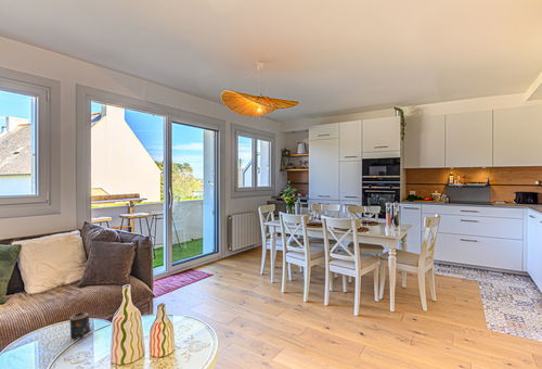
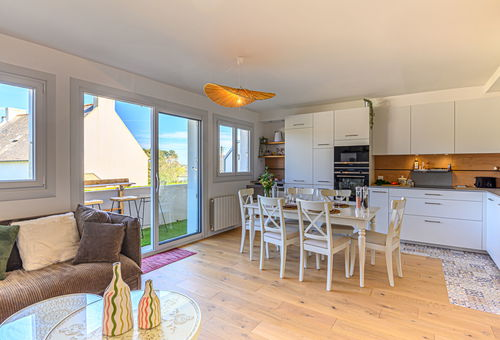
- candle [68,311,94,340]
